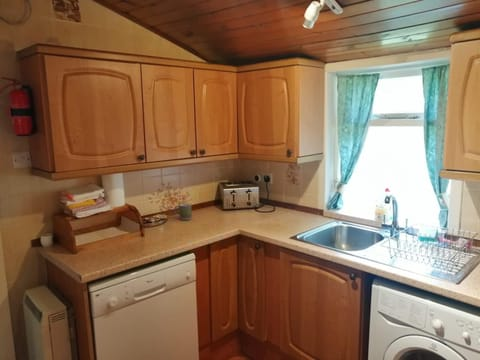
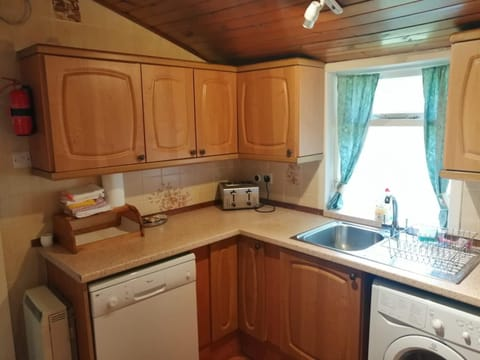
- mug [174,203,193,221]
